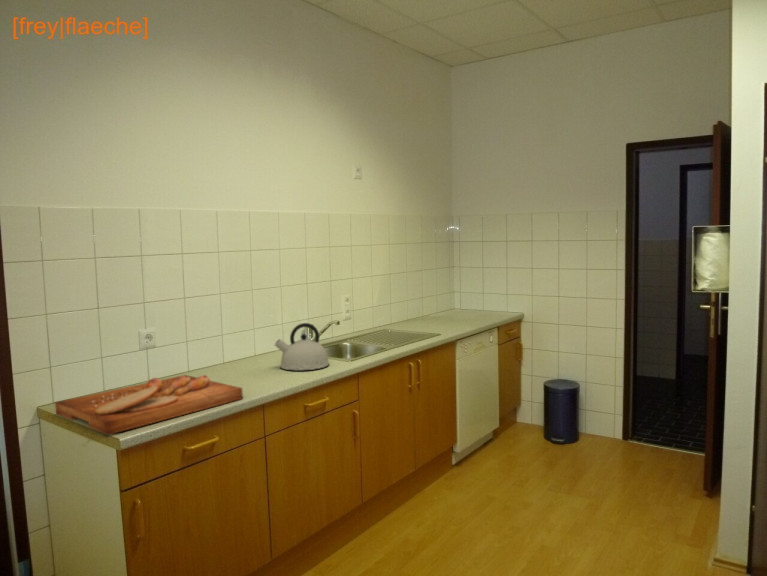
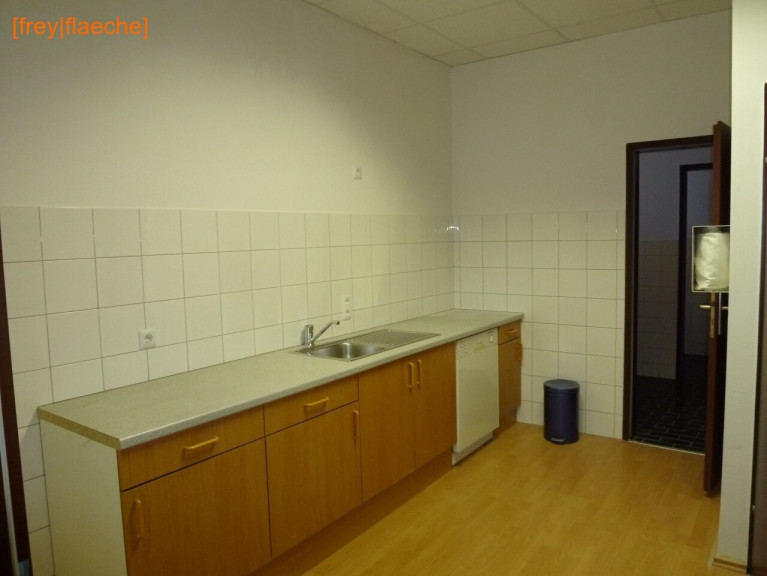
- kettle [274,322,330,371]
- cutting board [54,374,244,436]
